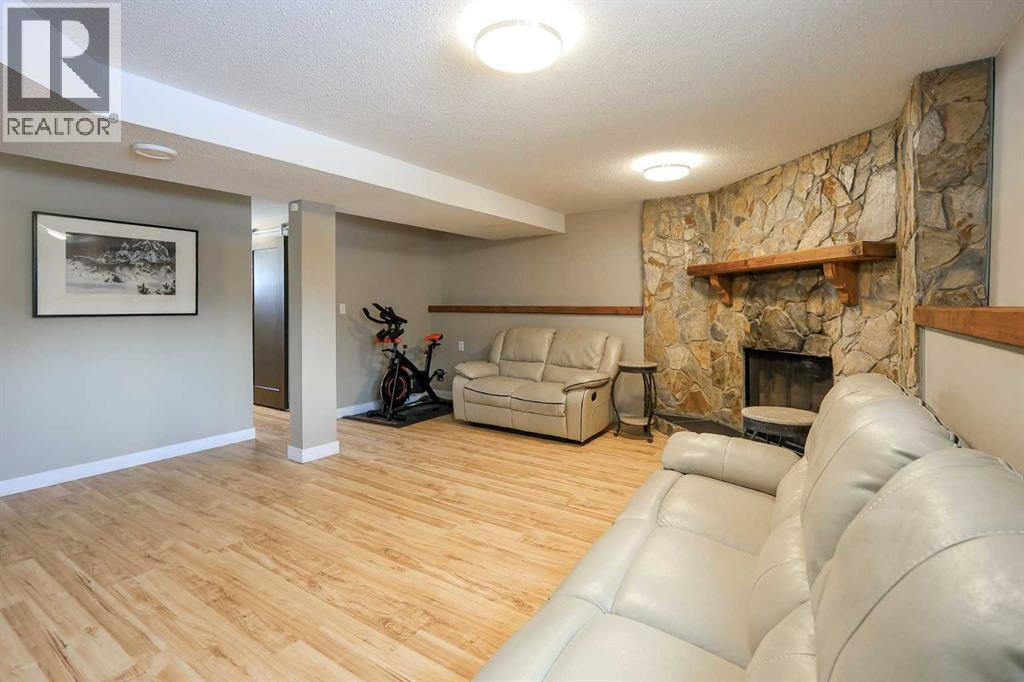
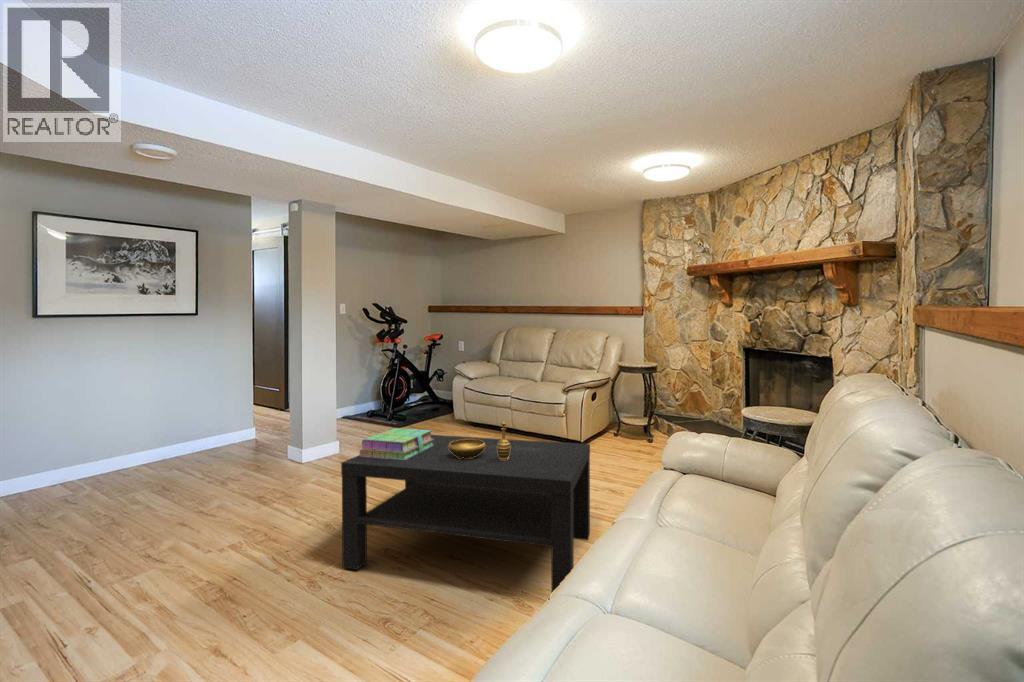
+ decorative bowl [448,421,511,460]
+ stack of books [359,427,434,460]
+ coffee table [340,434,591,594]
